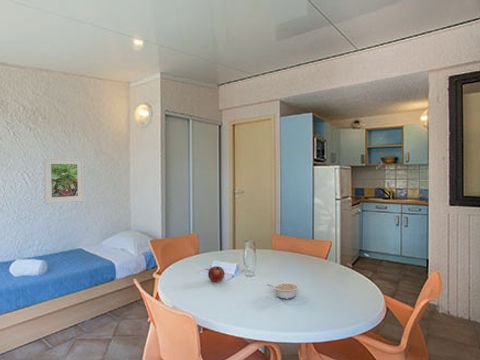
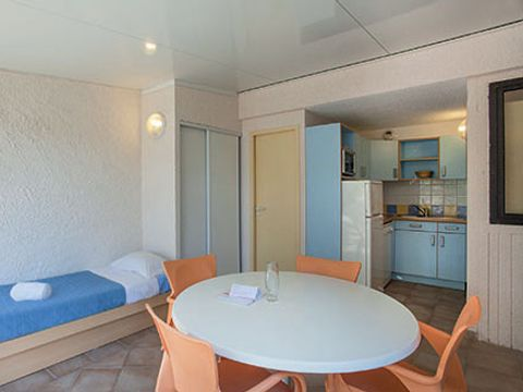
- legume [266,280,301,300]
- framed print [43,156,85,205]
- fruit [207,265,226,283]
